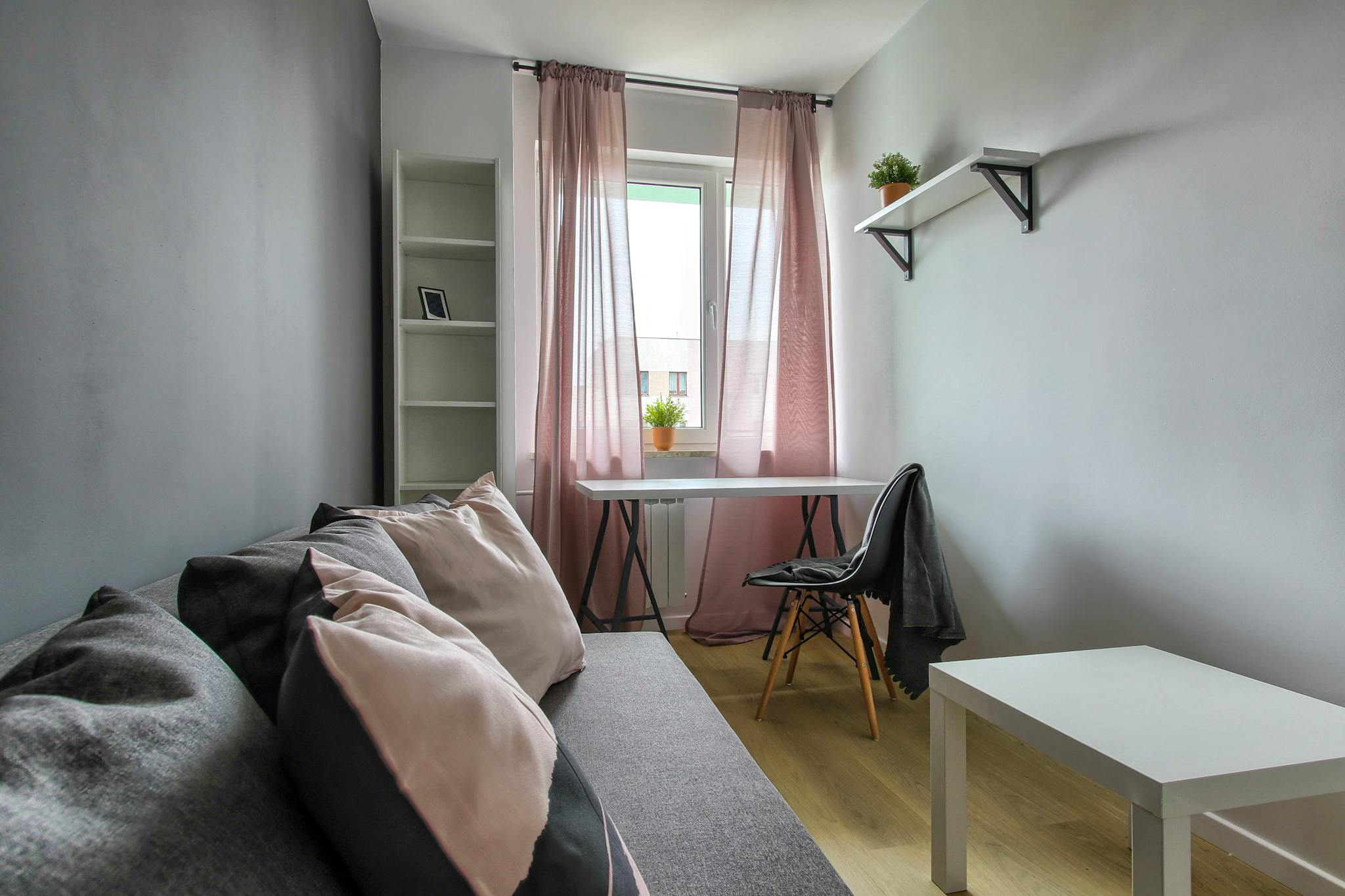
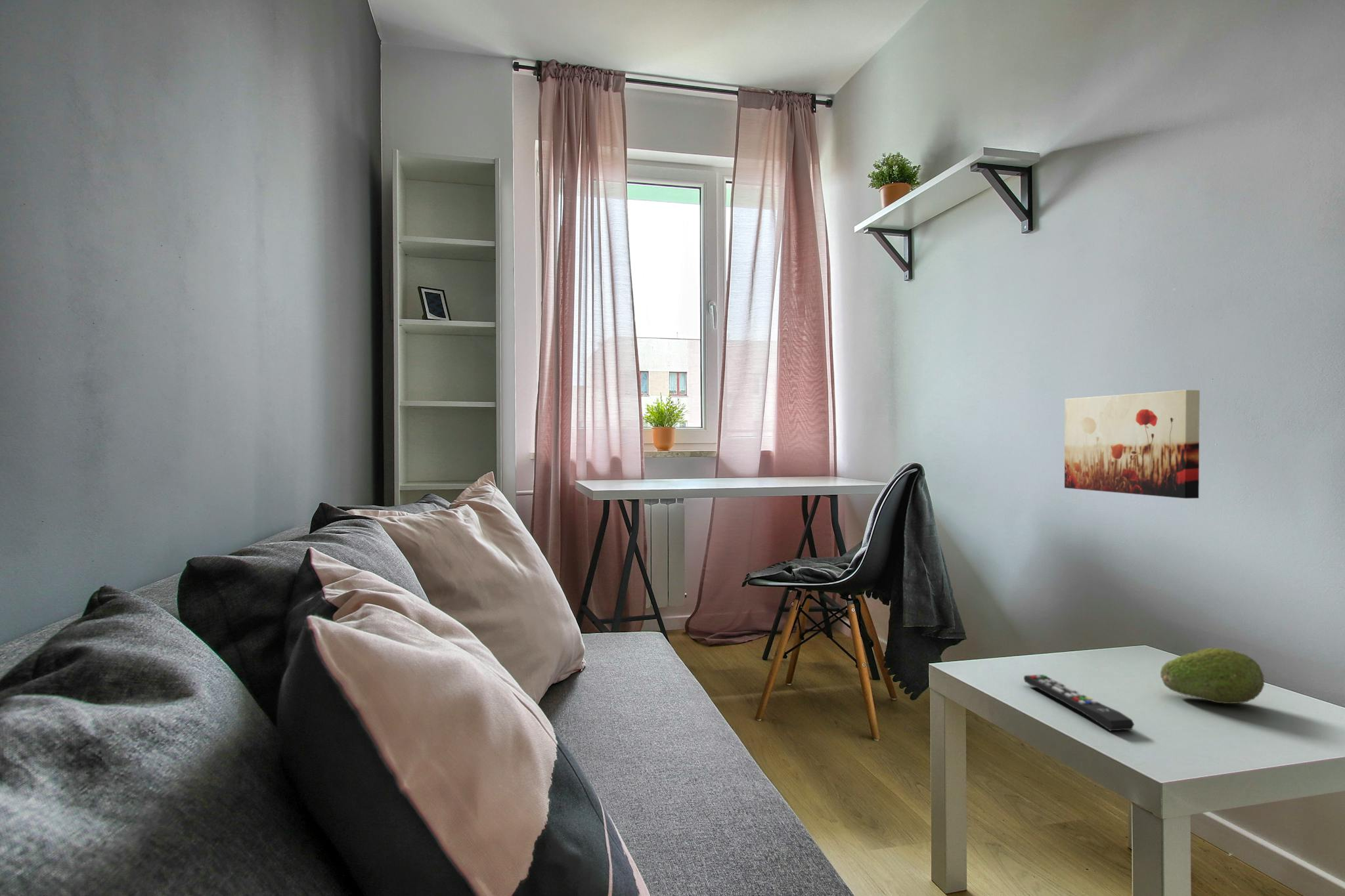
+ remote control [1023,674,1135,732]
+ fruit [1160,647,1265,704]
+ wall art [1064,389,1201,499]
